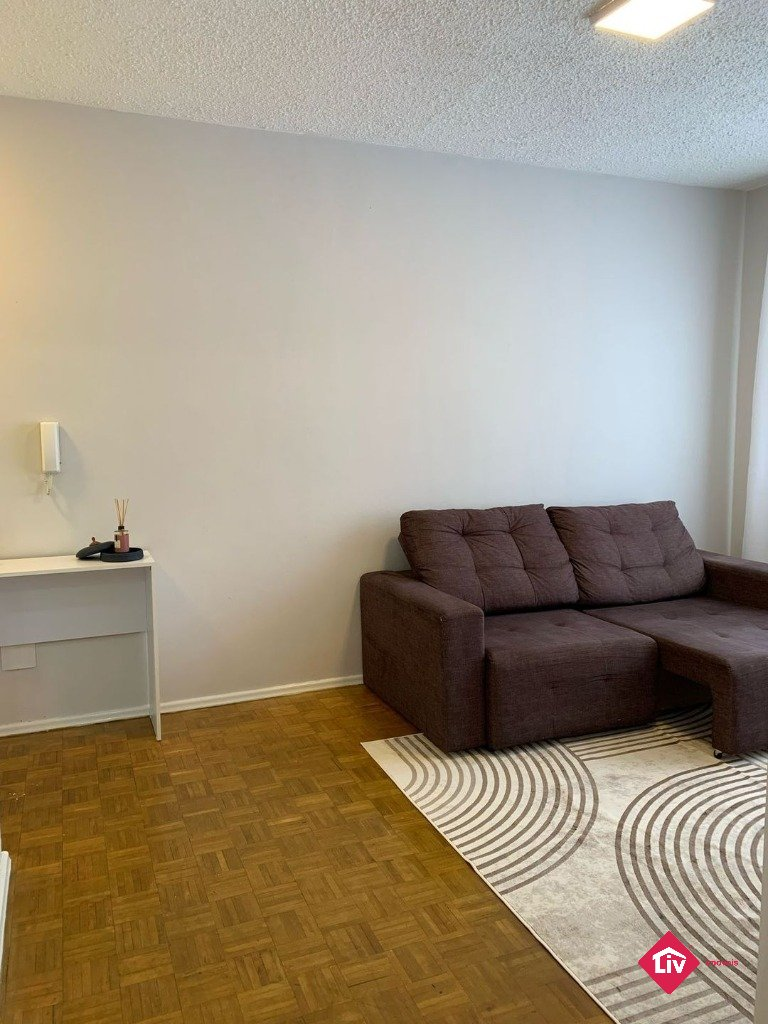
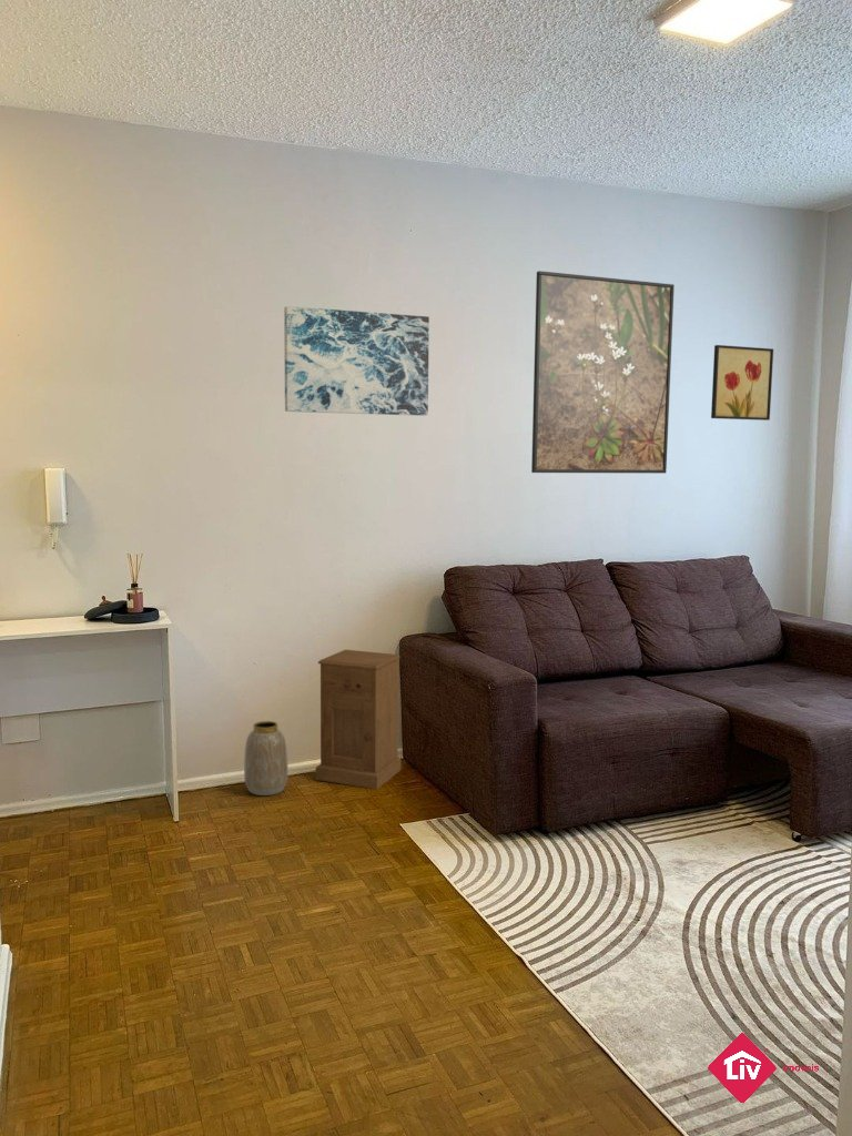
+ nightstand [315,649,402,790]
+ wall art [283,305,430,417]
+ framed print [530,270,676,475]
+ vase [243,720,288,797]
+ wall art [710,344,774,422]
